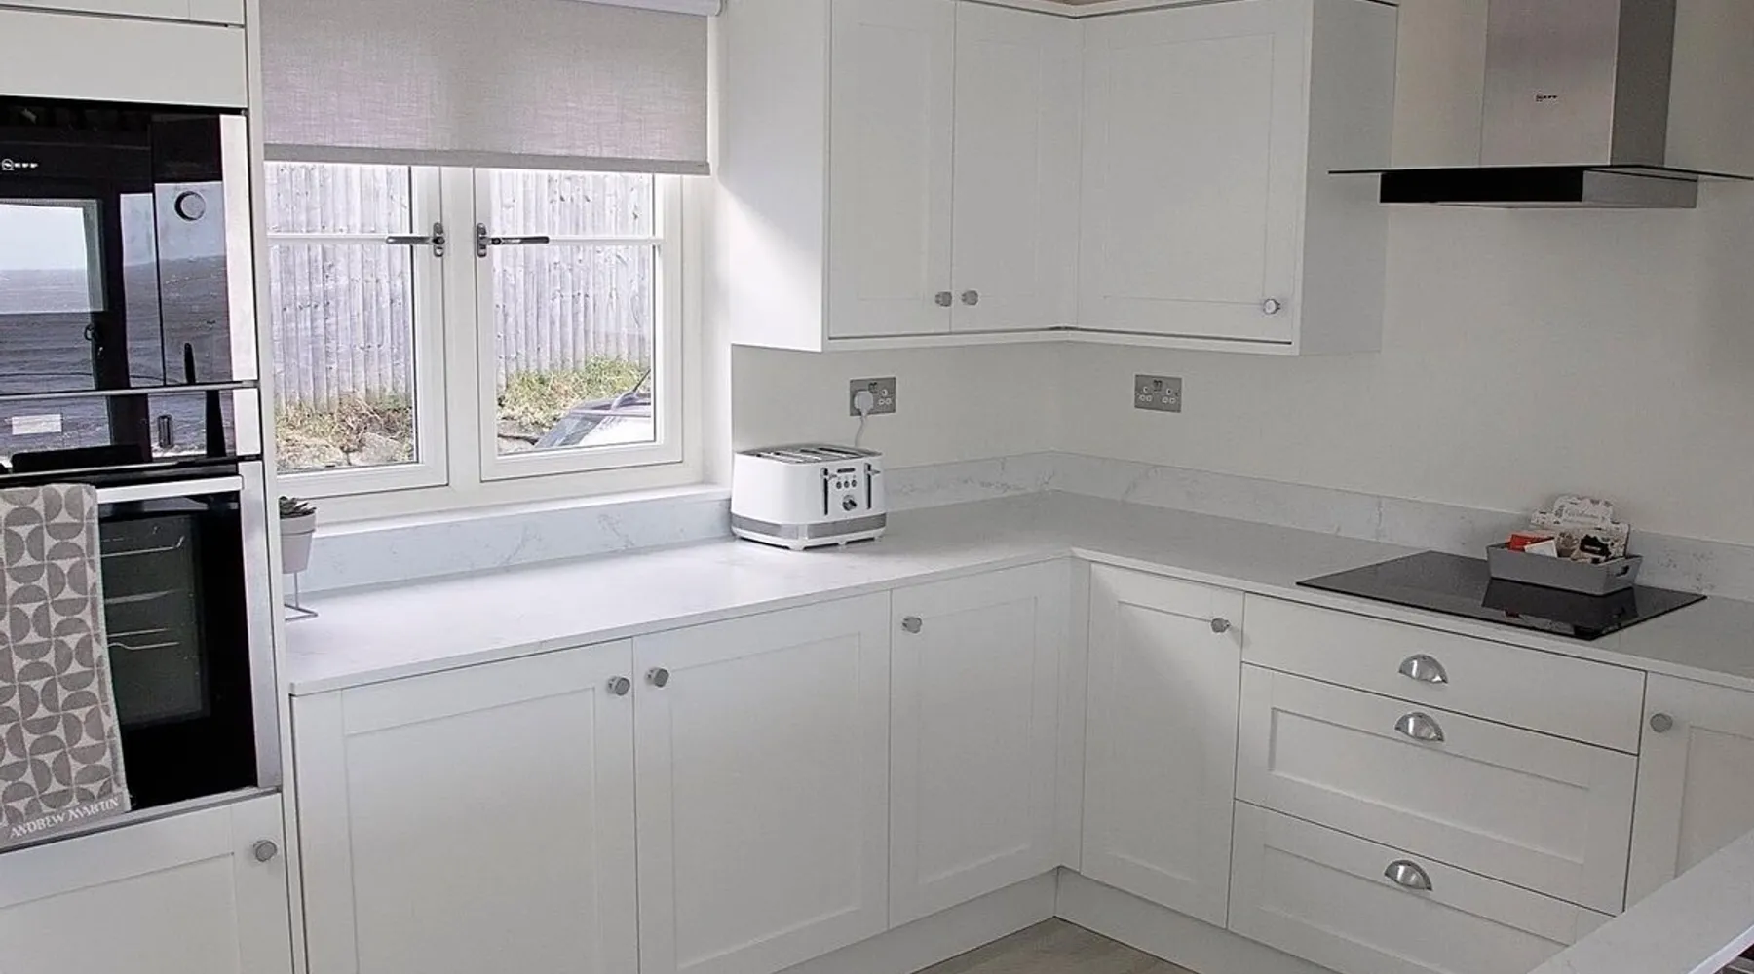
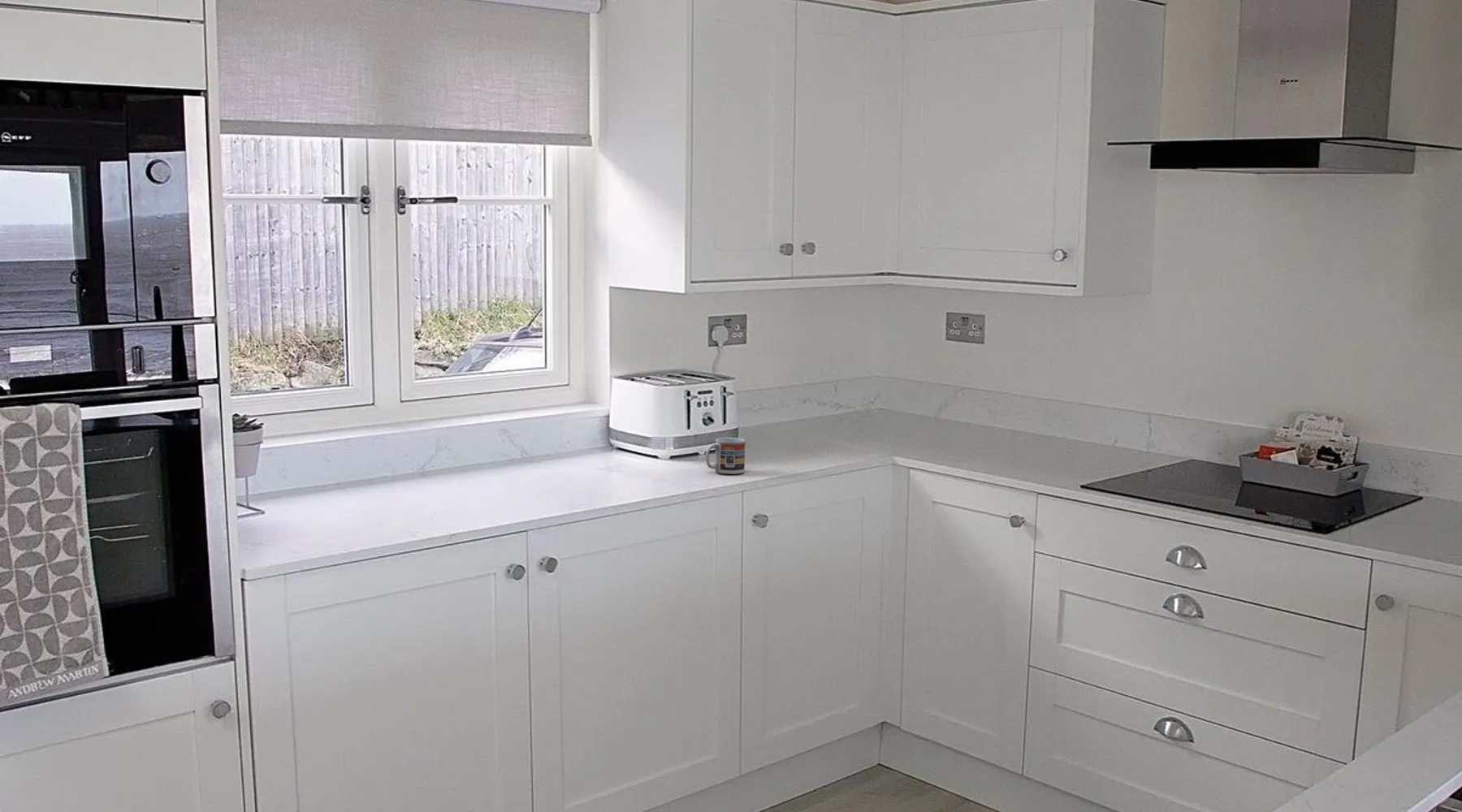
+ cup [705,437,746,475]
